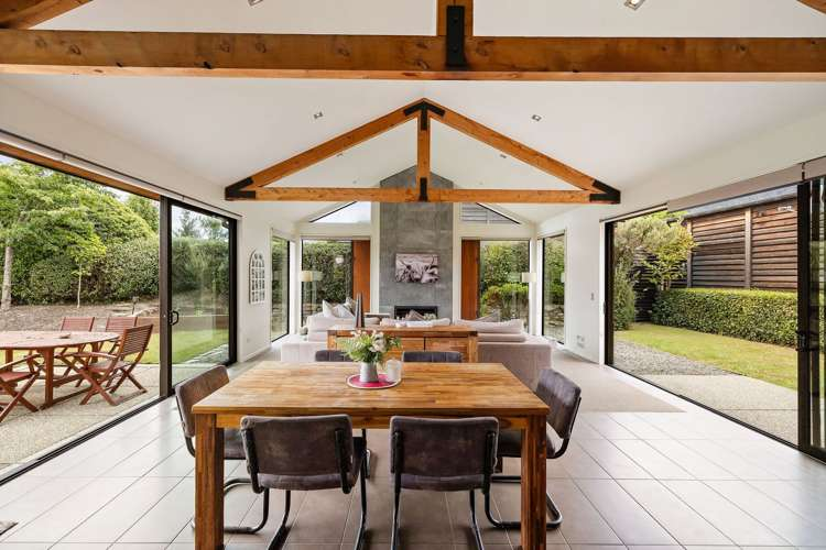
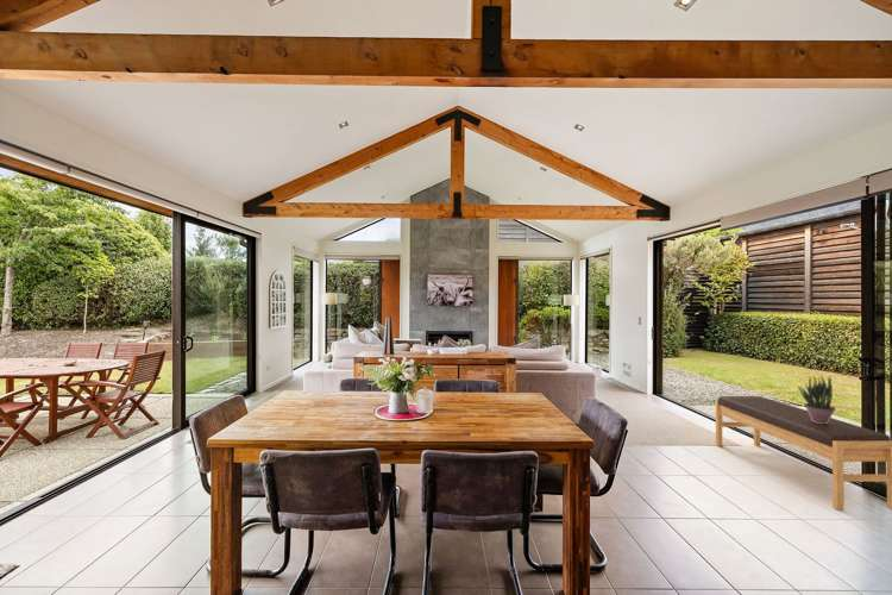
+ bench [715,395,892,512]
+ potted plant [797,374,837,424]
